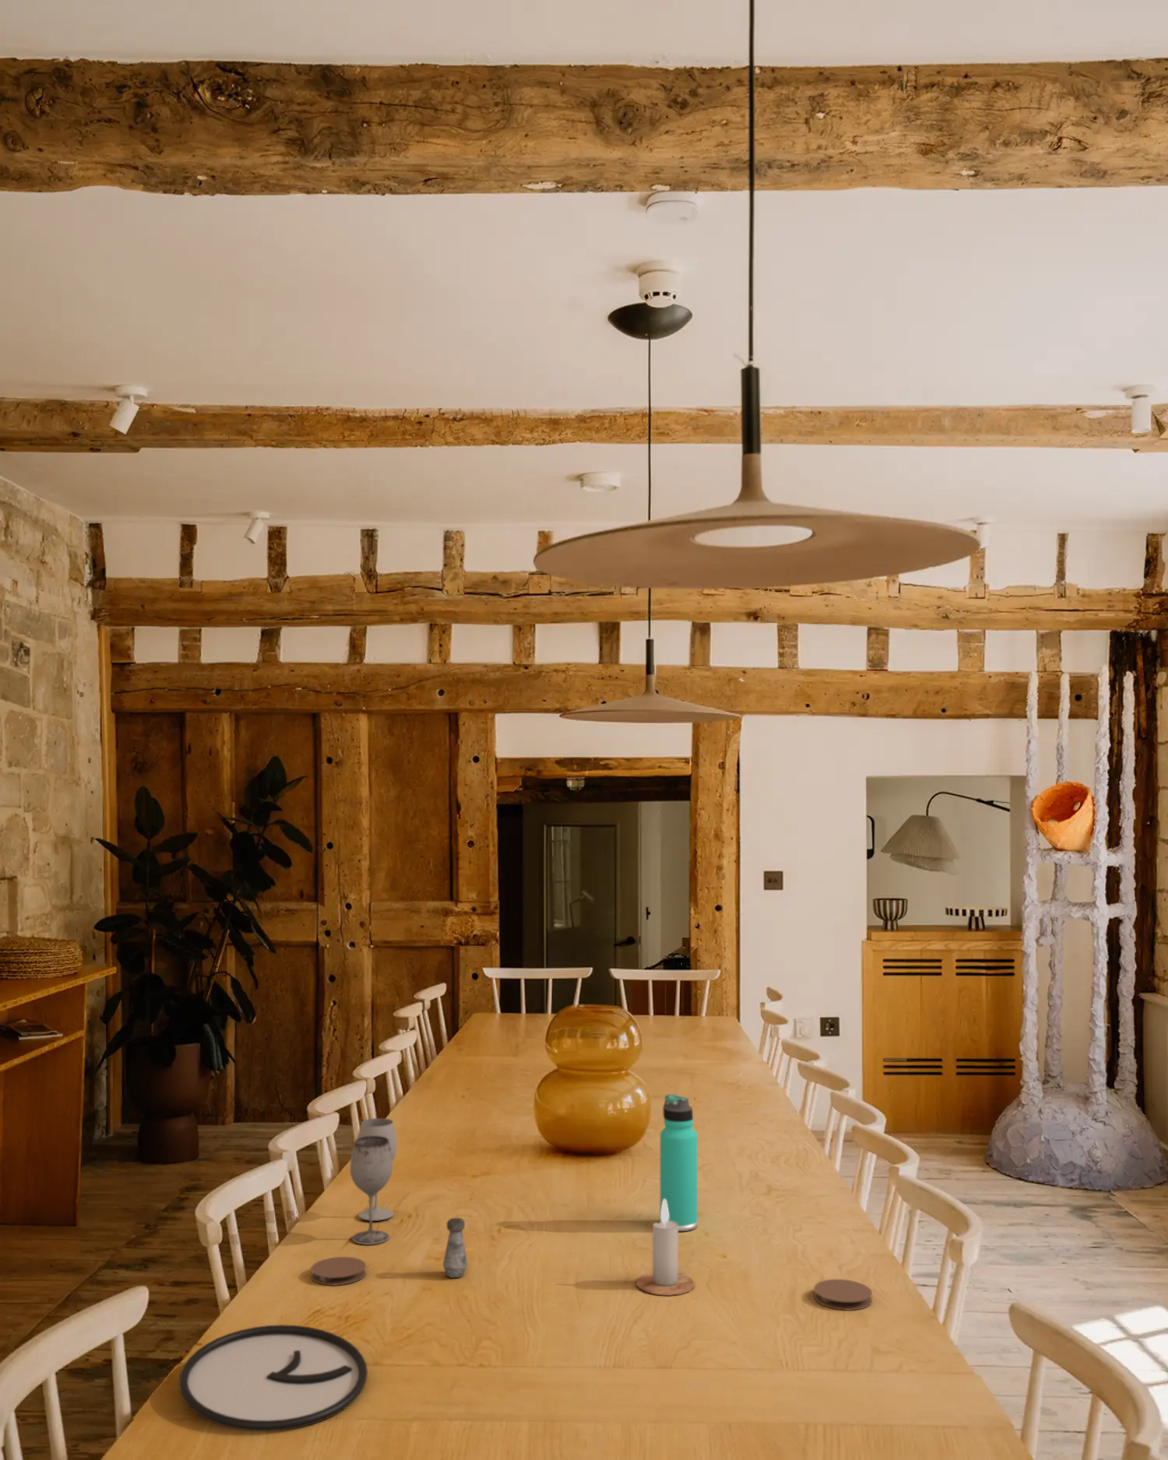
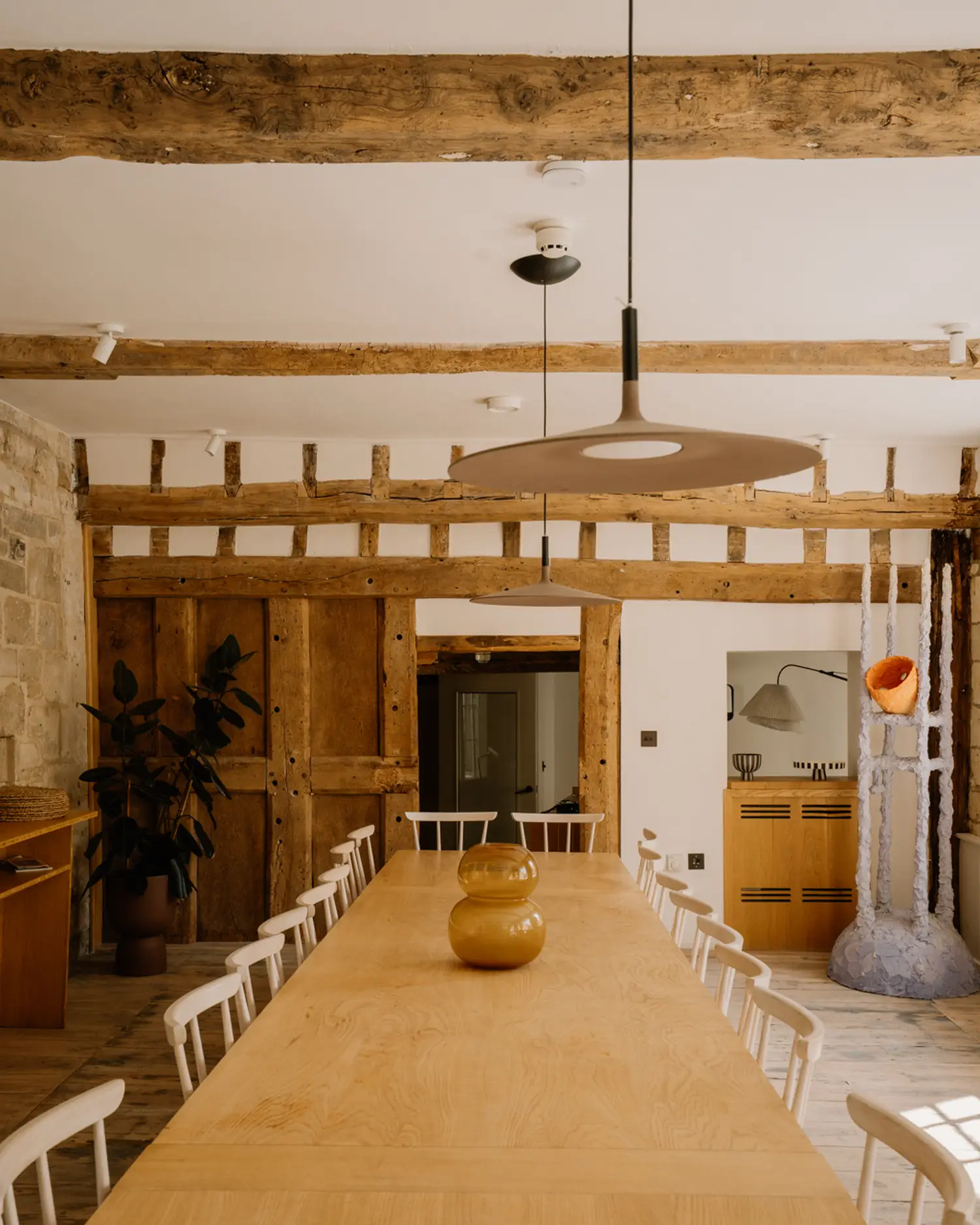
- candle [635,1199,695,1297]
- wineglass [349,1118,398,1245]
- thermos bottle [659,1094,698,1232]
- coaster [310,1256,367,1286]
- salt shaker [442,1217,468,1279]
- coaster [813,1279,872,1311]
- plate [178,1324,368,1431]
